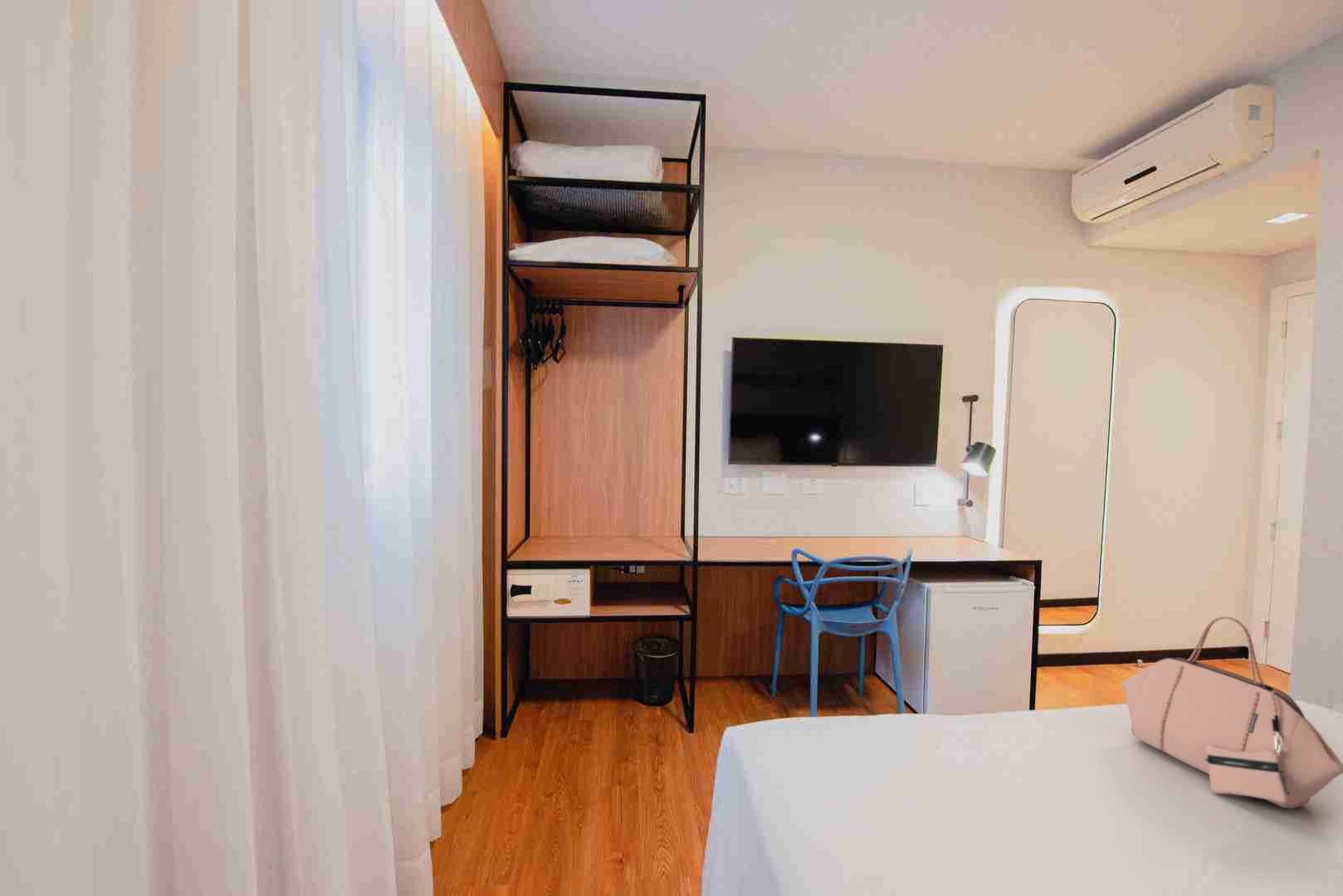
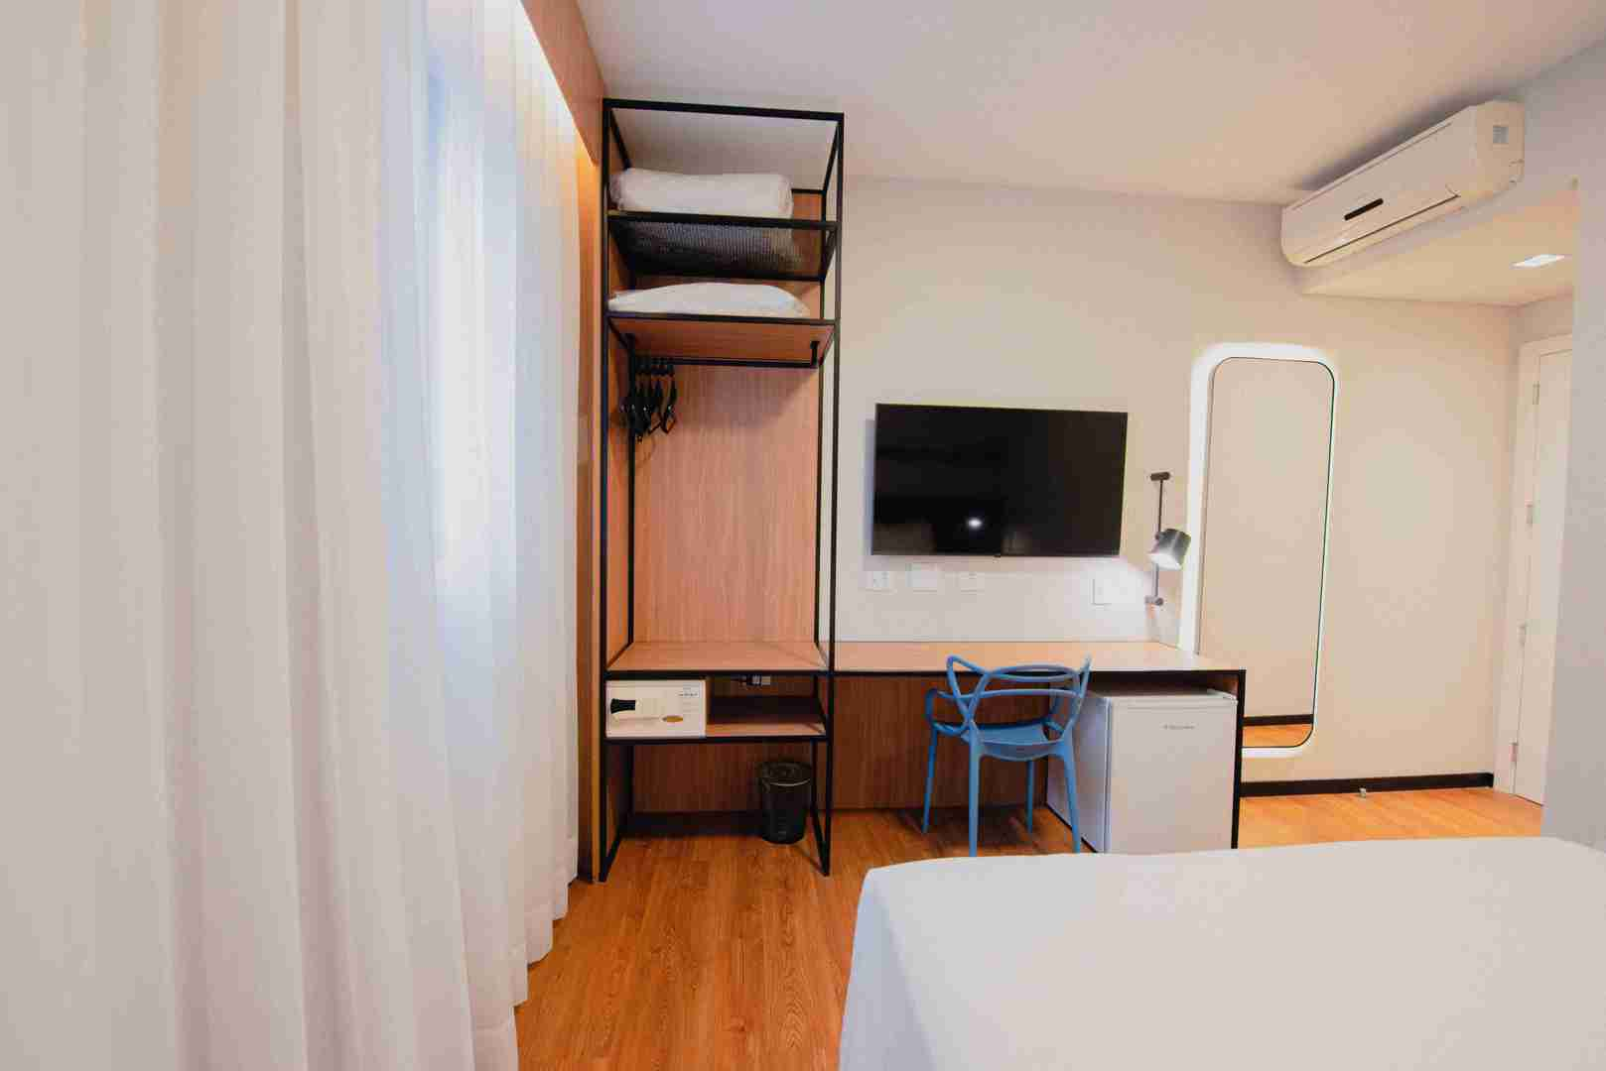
- handbag [1121,616,1343,809]
